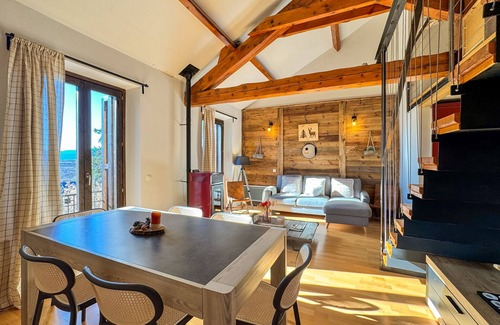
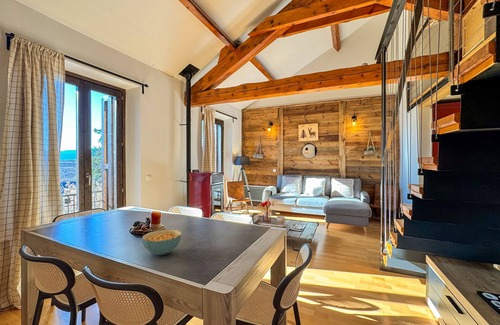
+ cereal bowl [141,228,182,256]
